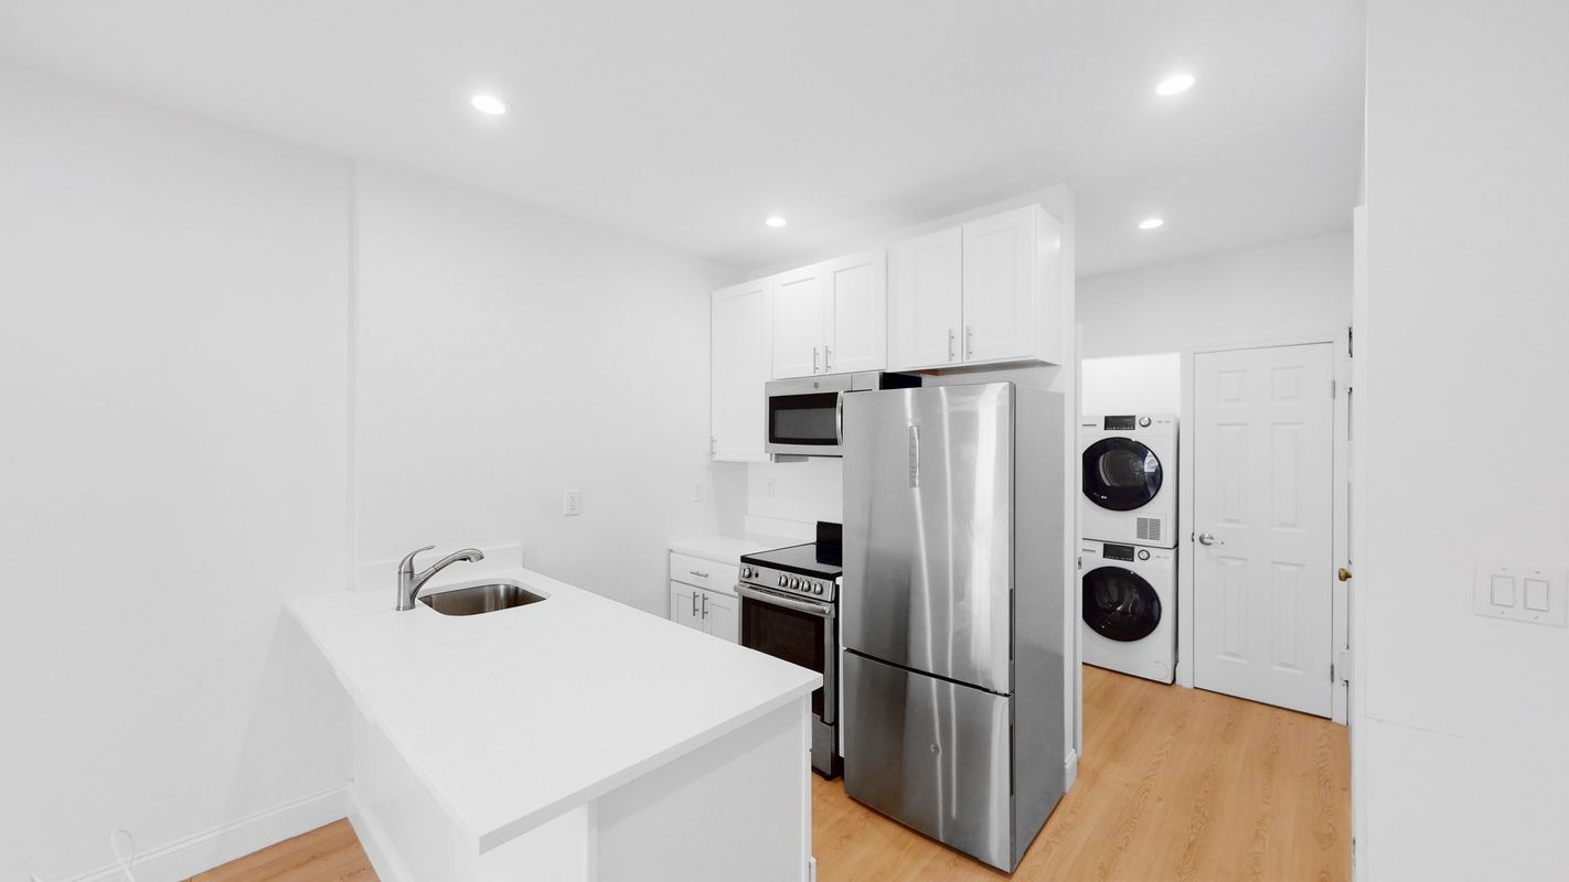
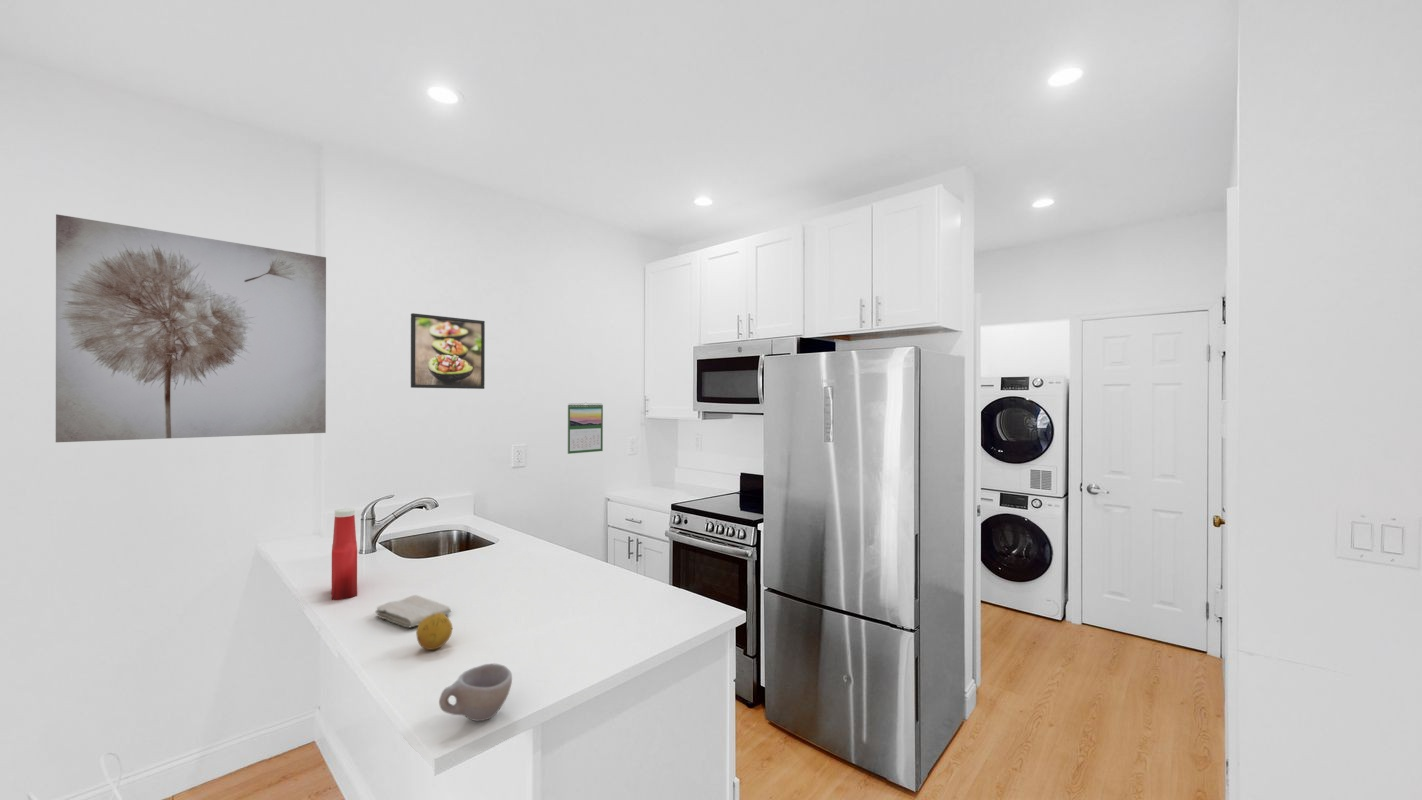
+ cup [438,663,513,722]
+ wall art [55,213,327,443]
+ soap bottle [331,507,358,601]
+ calendar [567,402,604,455]
+ fruit [415,613,453,651]
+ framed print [410,312,486,390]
+ washcloth [374,594,452,628]
